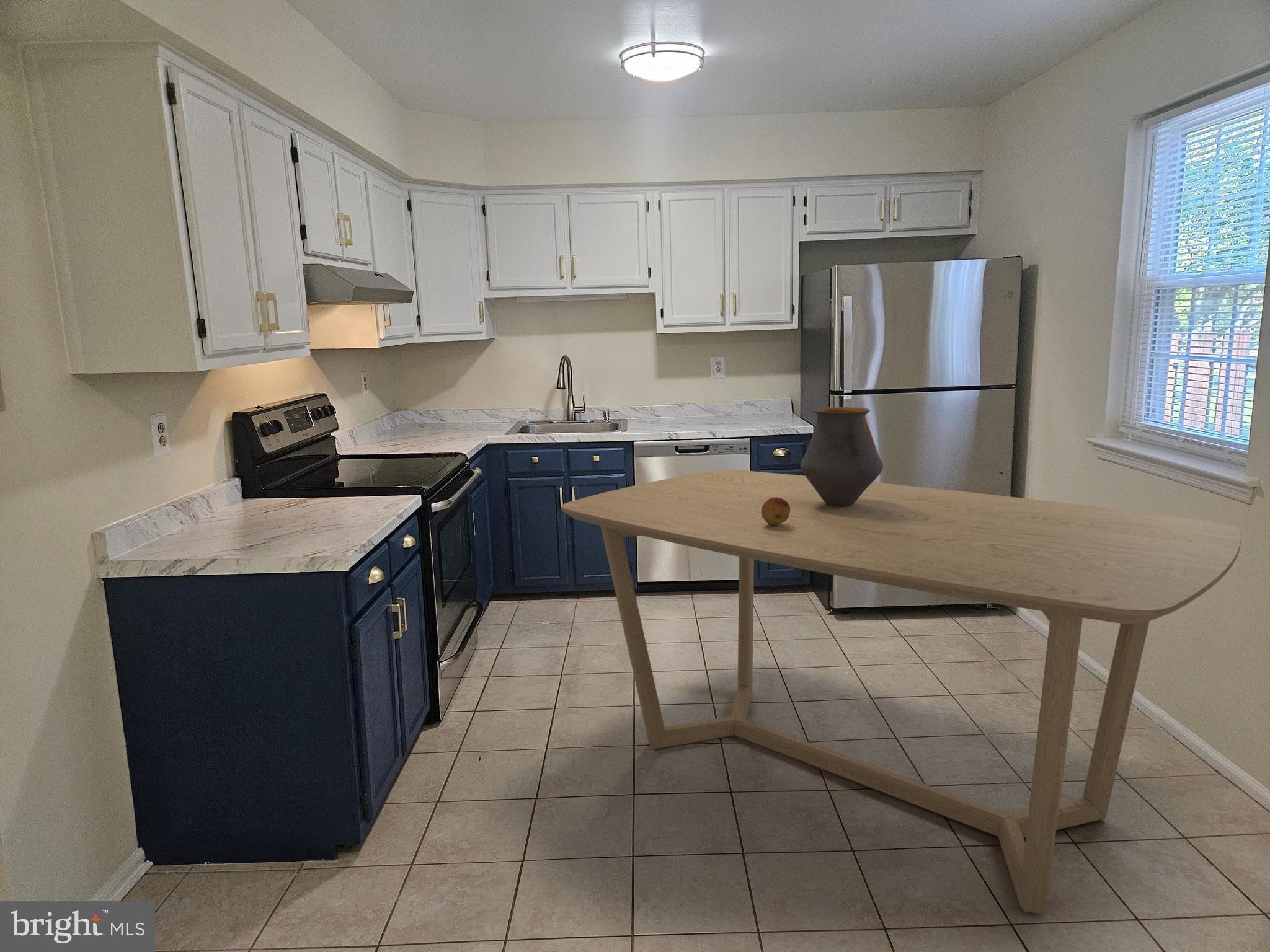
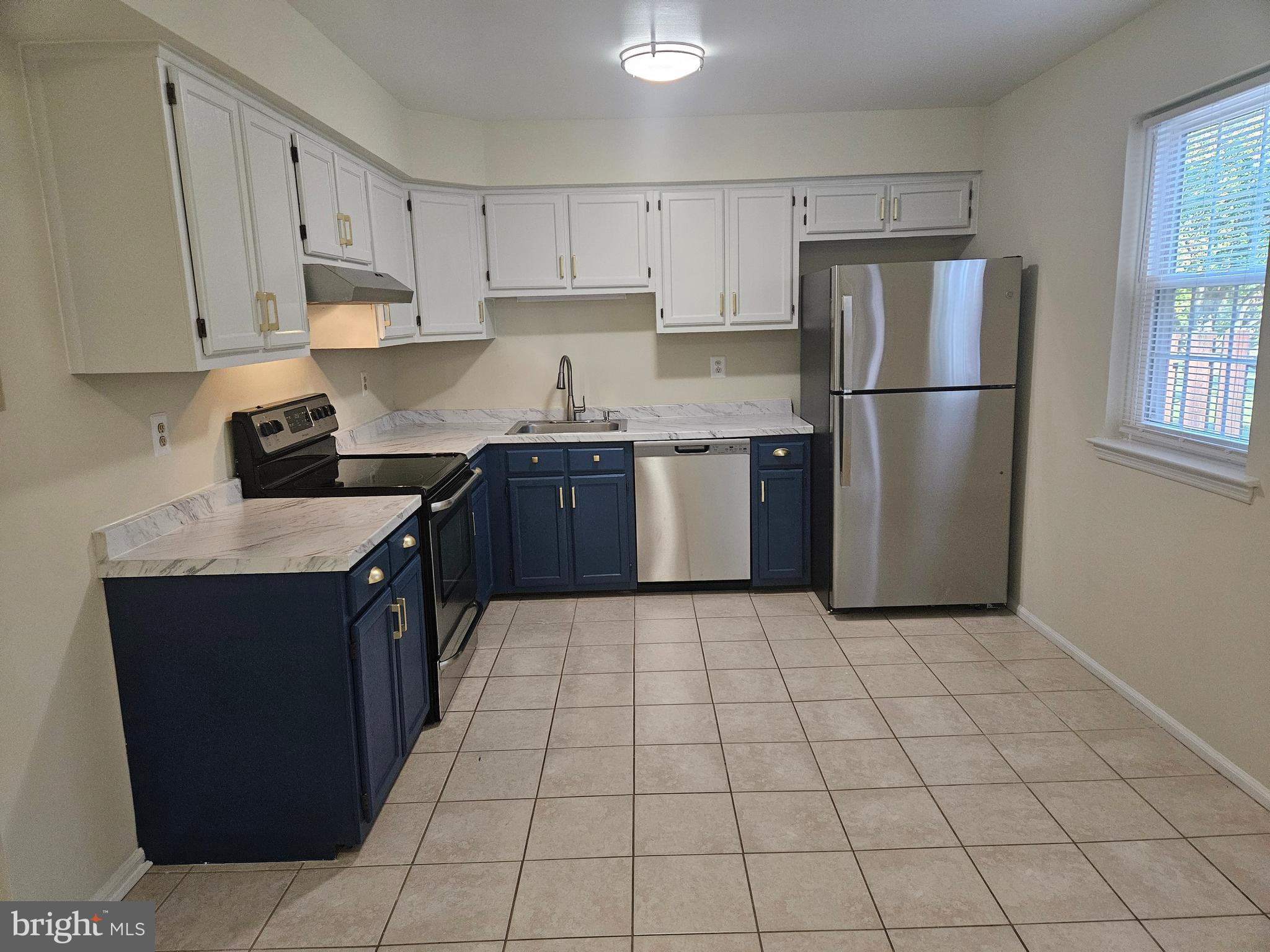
- vase [799,407,884,506]
- dining table [561,469,1242,914]
- fruit [762,497,790,526]
